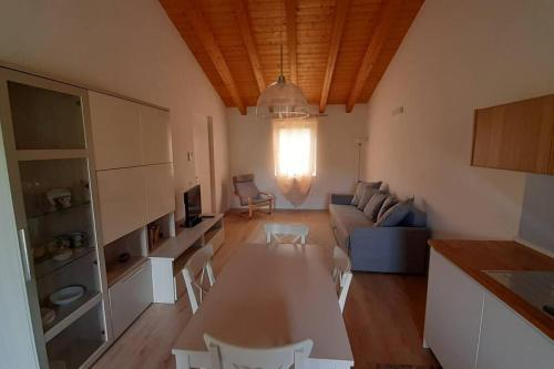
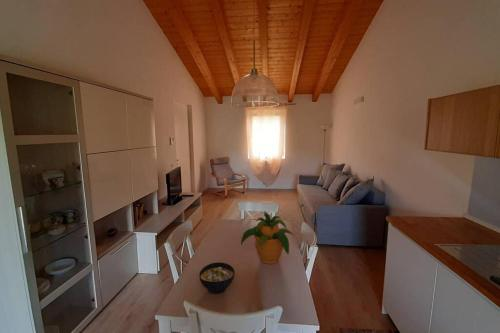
+ potted plant [240,210,294,265]
+ bowl [198,262,236,295]
